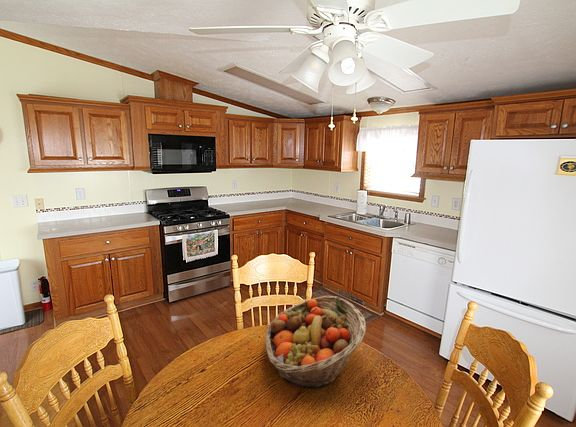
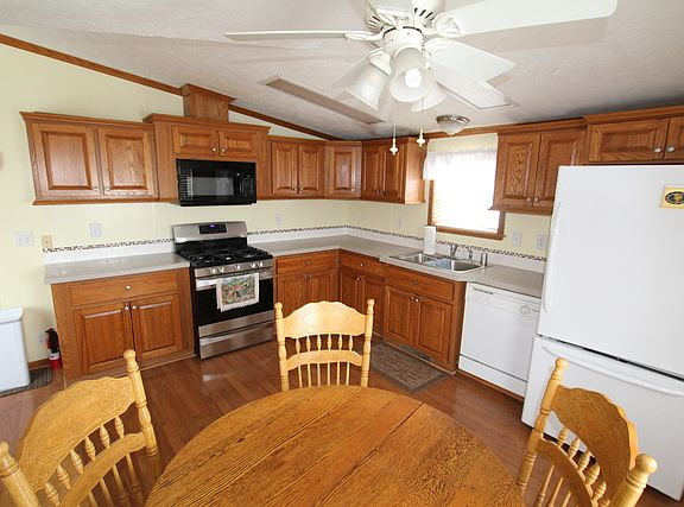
- fruit basket [265,295,367,390]
